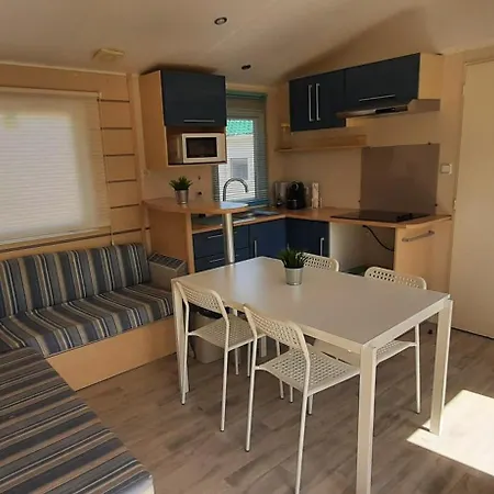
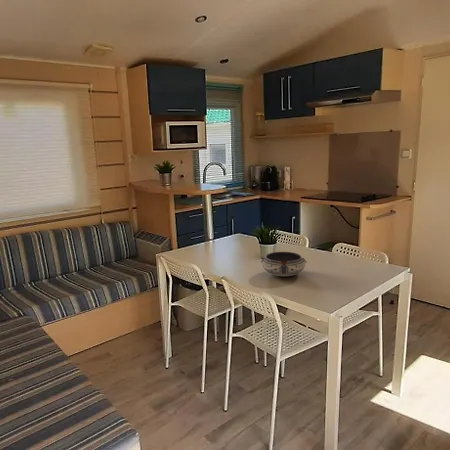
+ bowl [260,251,308,277]
